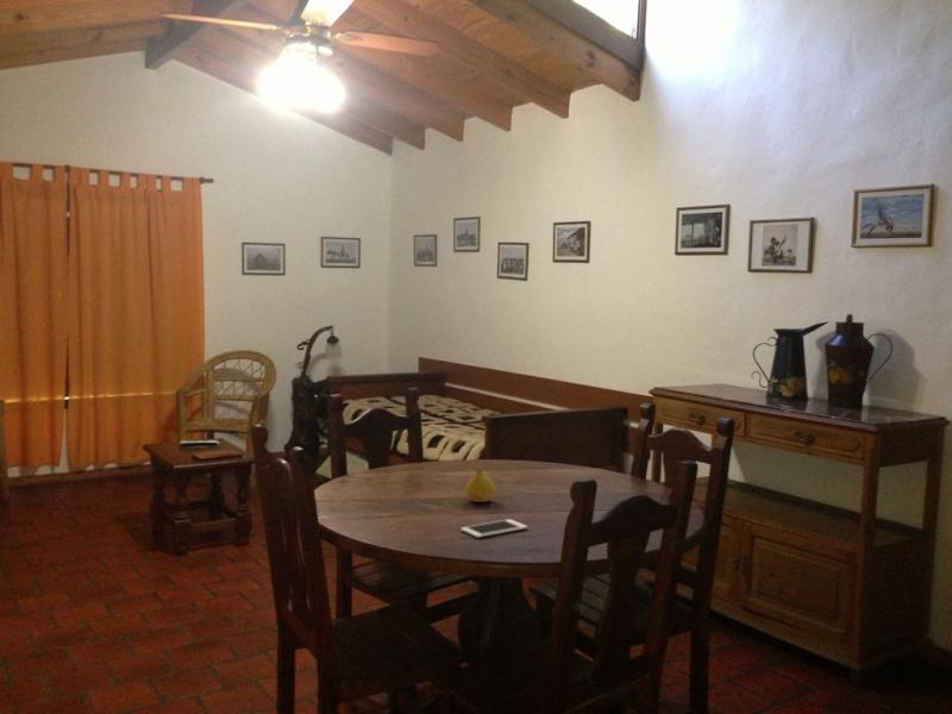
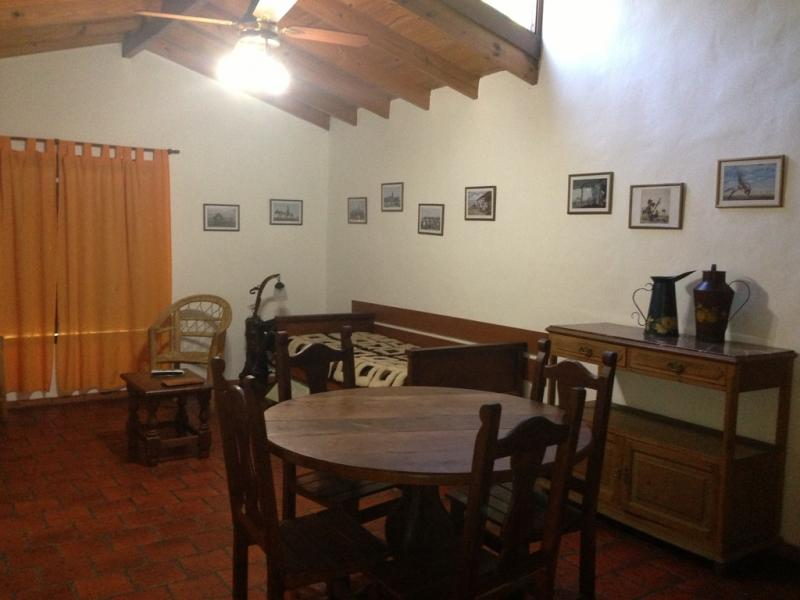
- cell phone [461,518,528,539]
- fruit [464,465,496,503]
